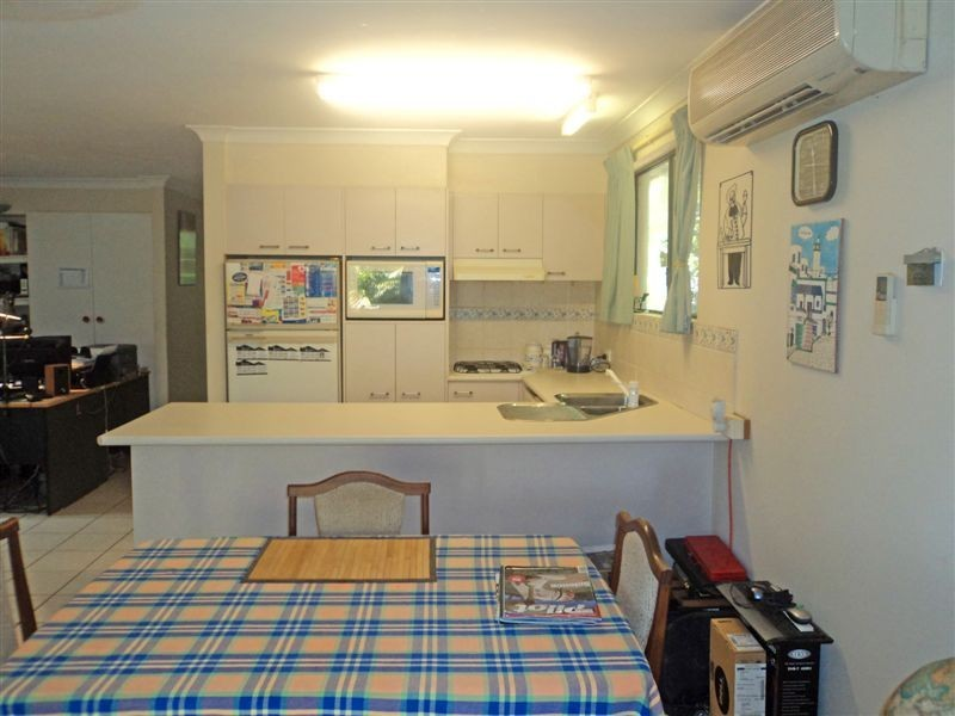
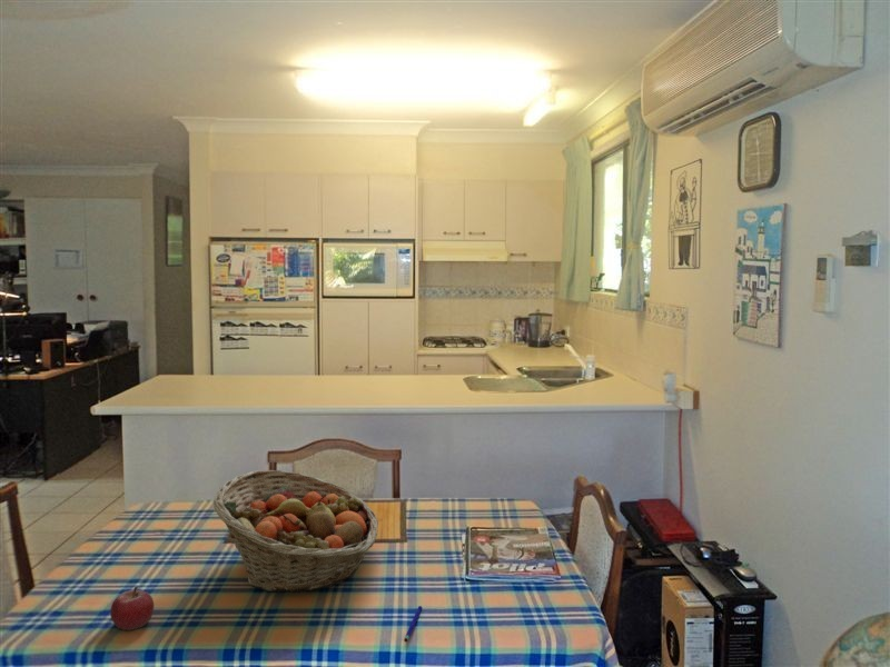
+ pen [403,605,423,644]
+ fruit basket [212,469,379,594]
+ fruit [109,585,155,631]
